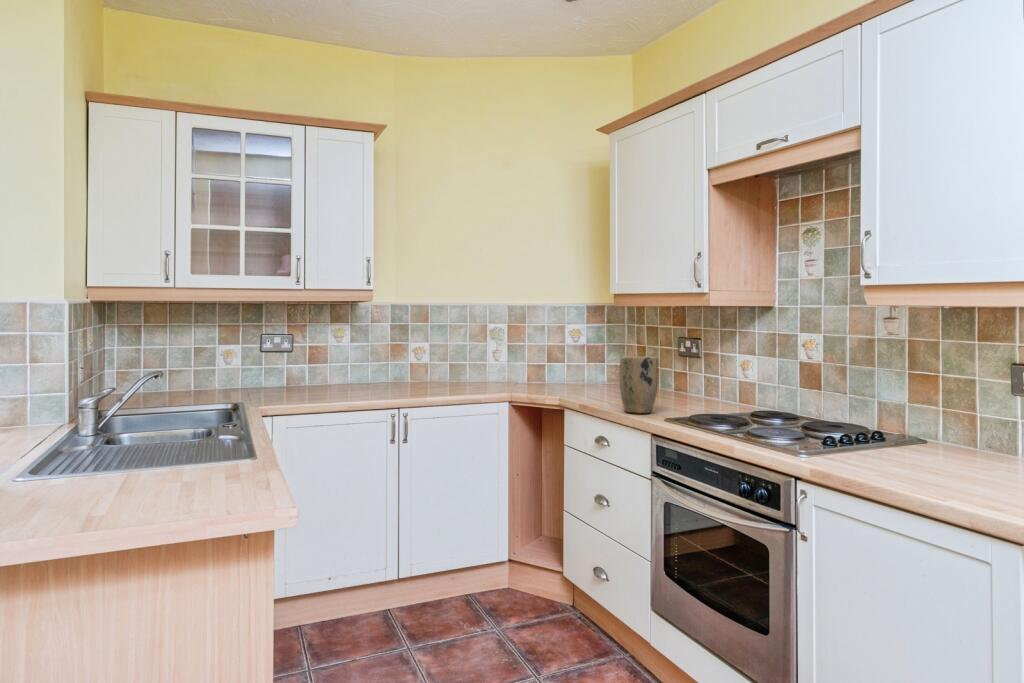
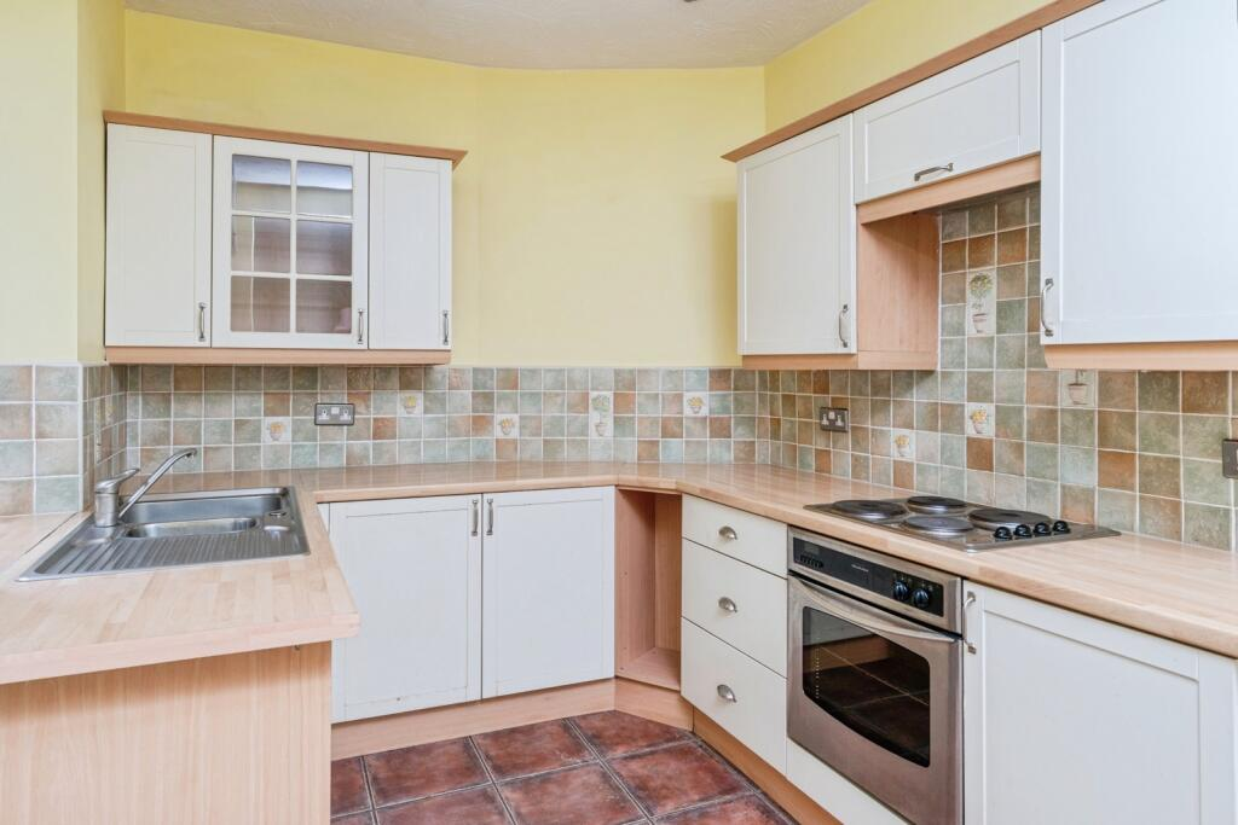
- plant pot [619,355,659,414]
